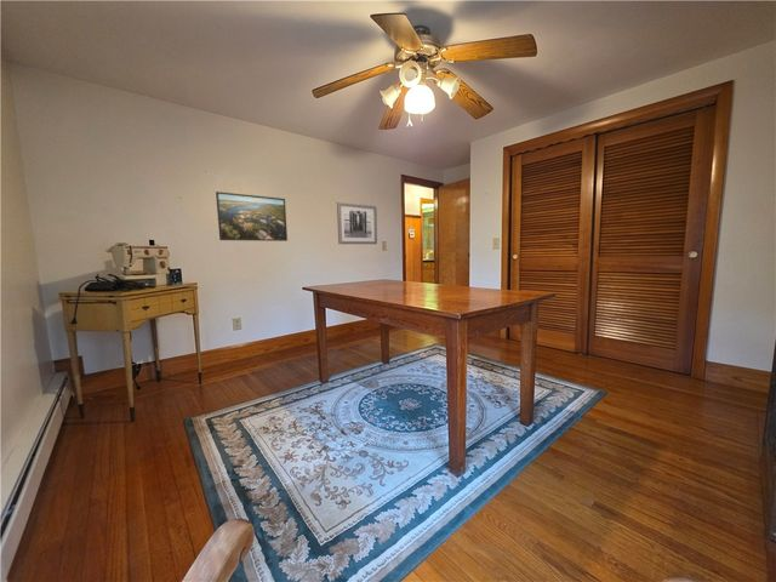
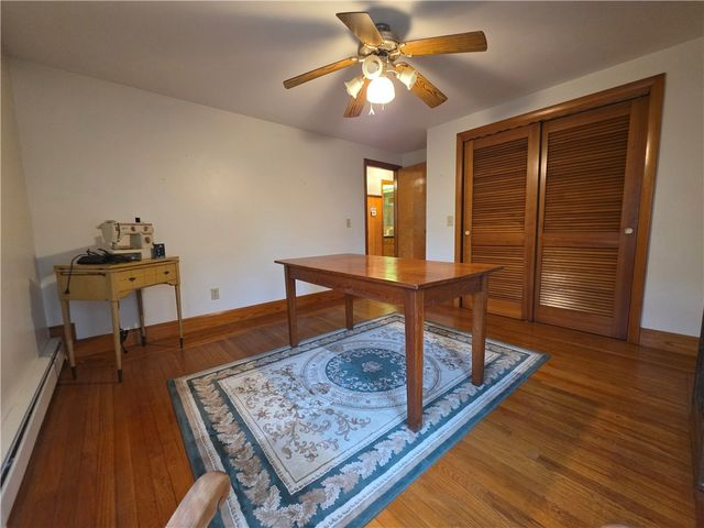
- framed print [215,190,289,242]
- wall art [336,201,378,245]
